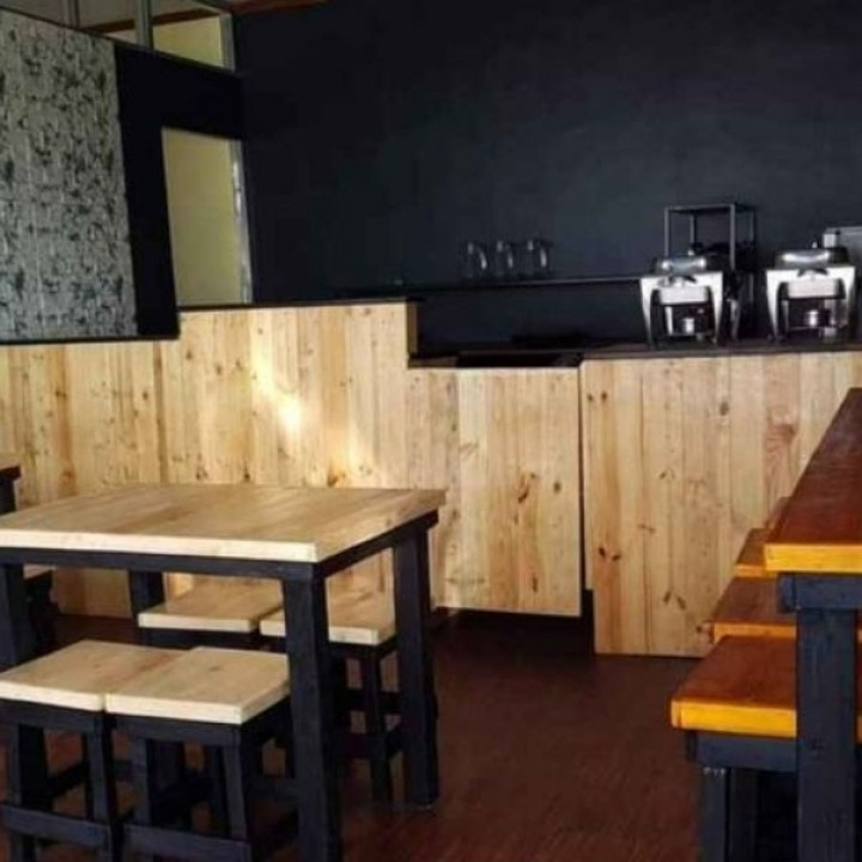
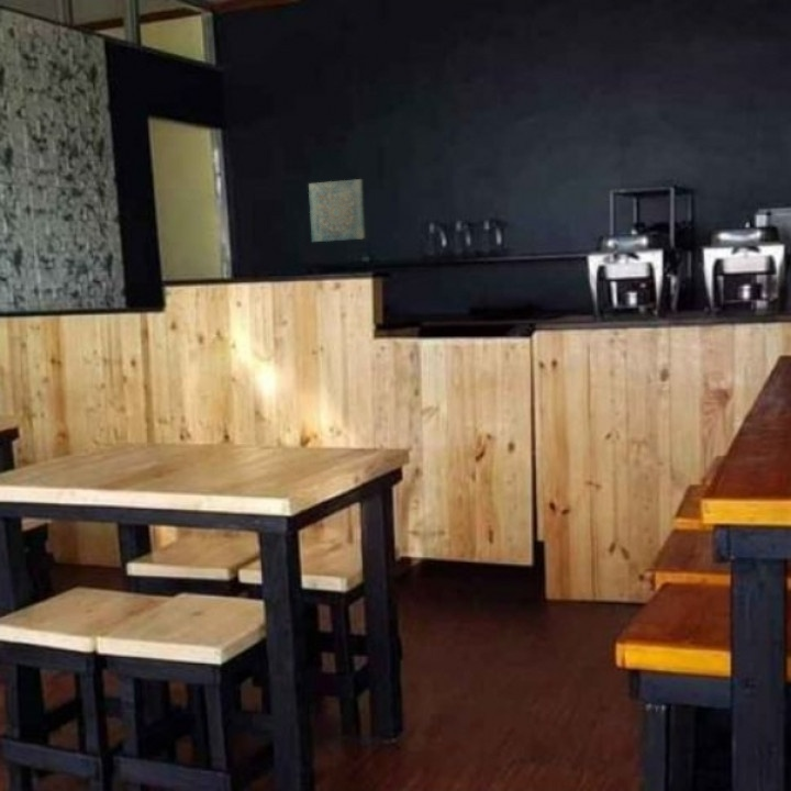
+ wall art [308,178,367,243]
